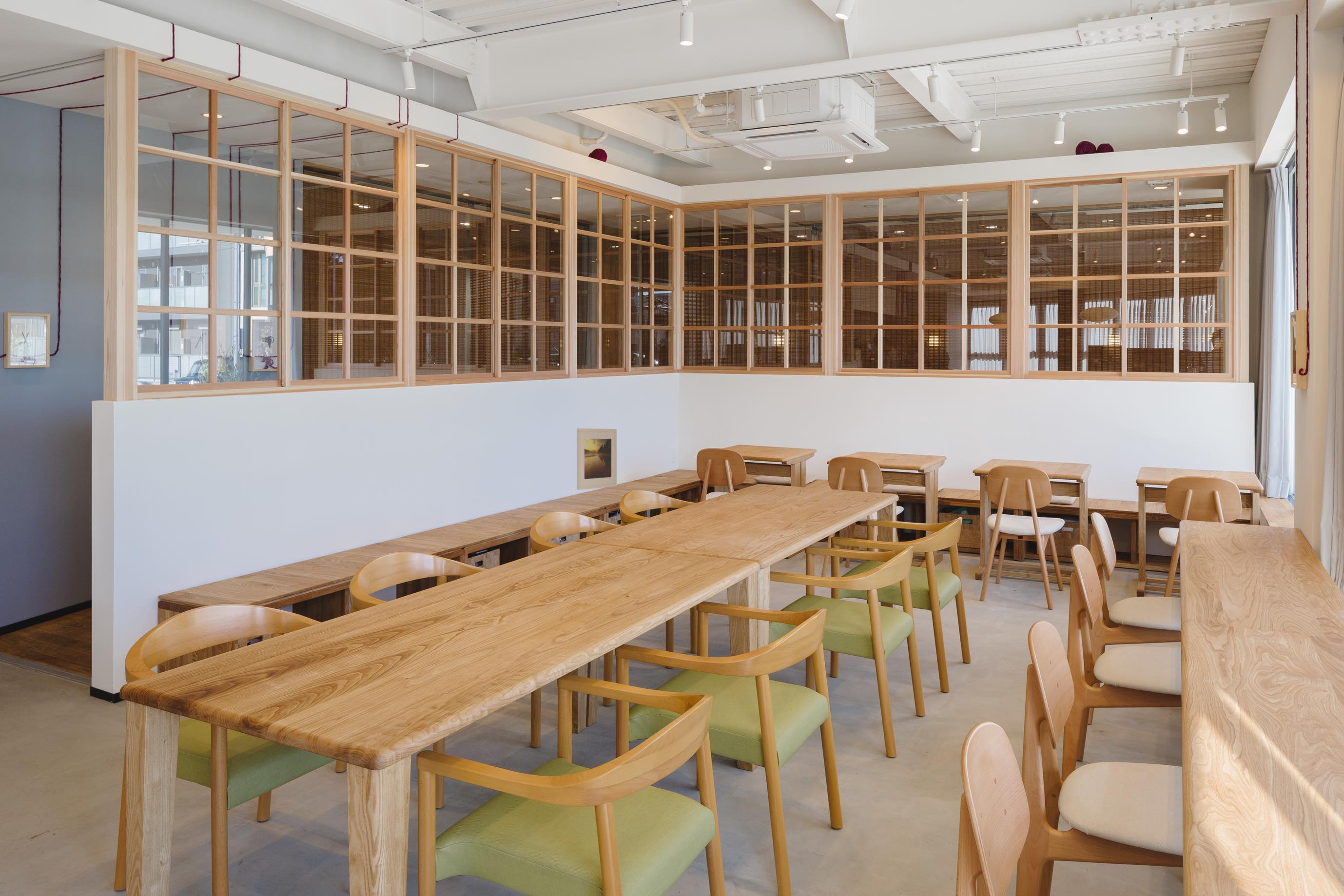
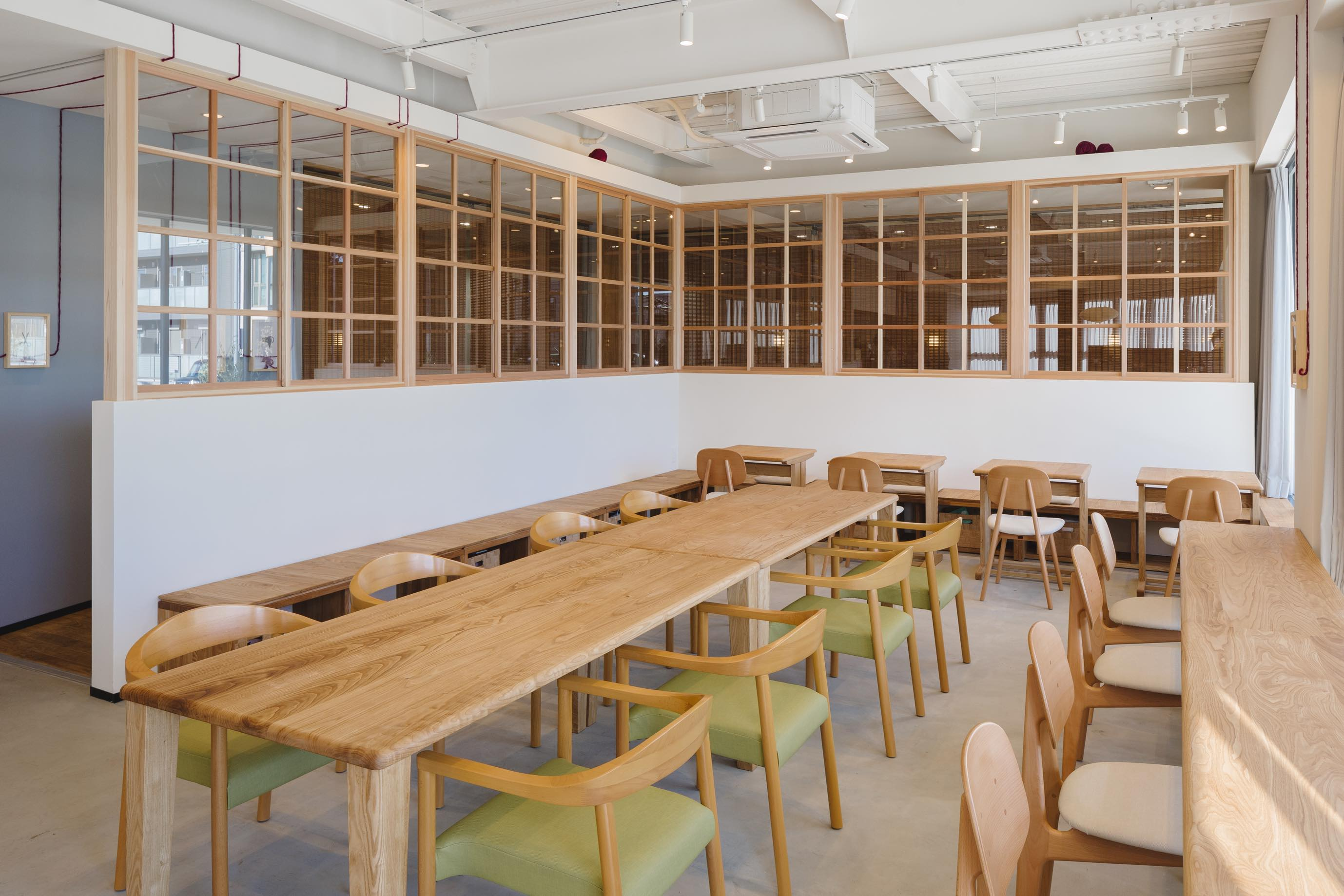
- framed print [576,428,617,490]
